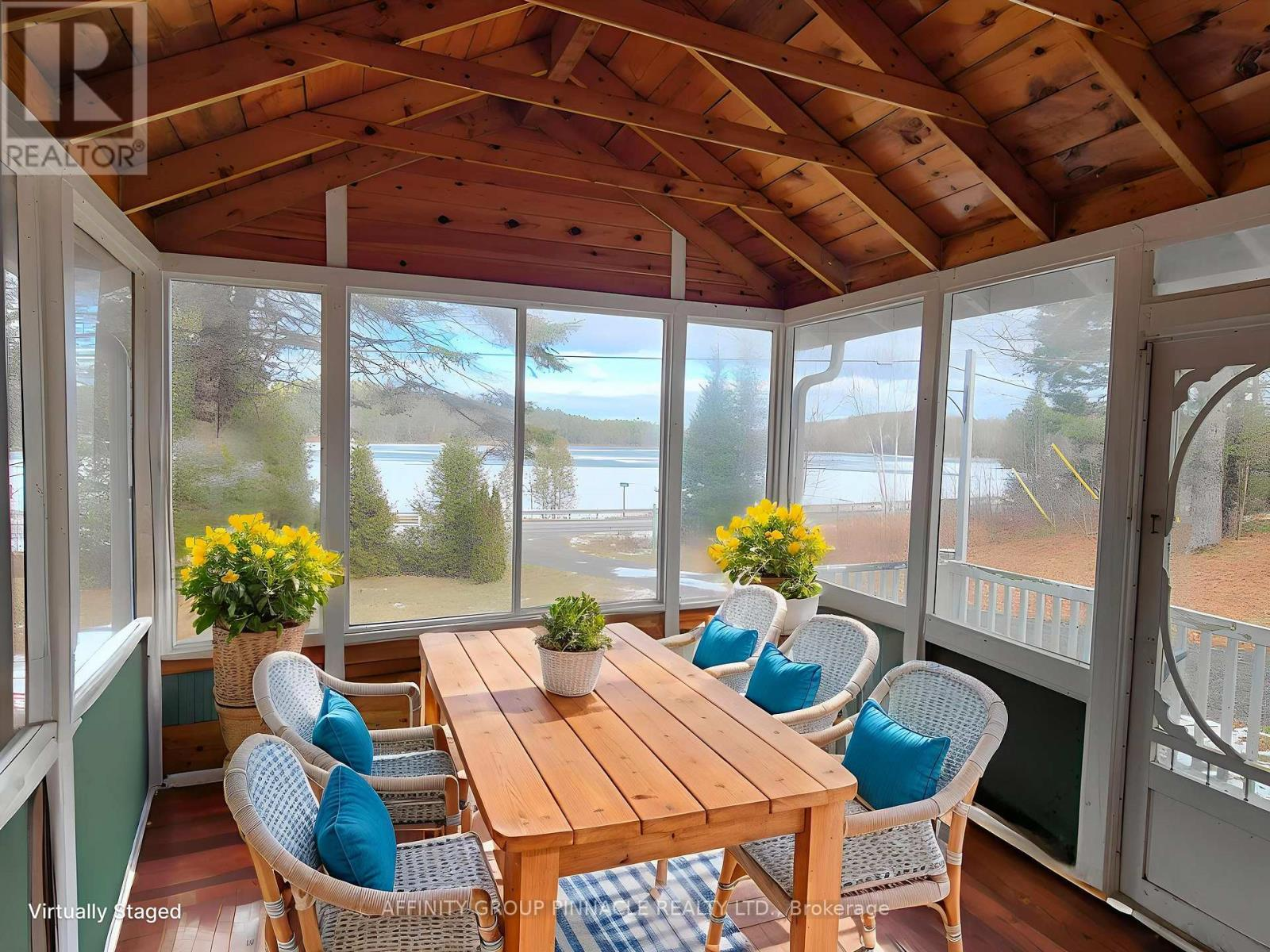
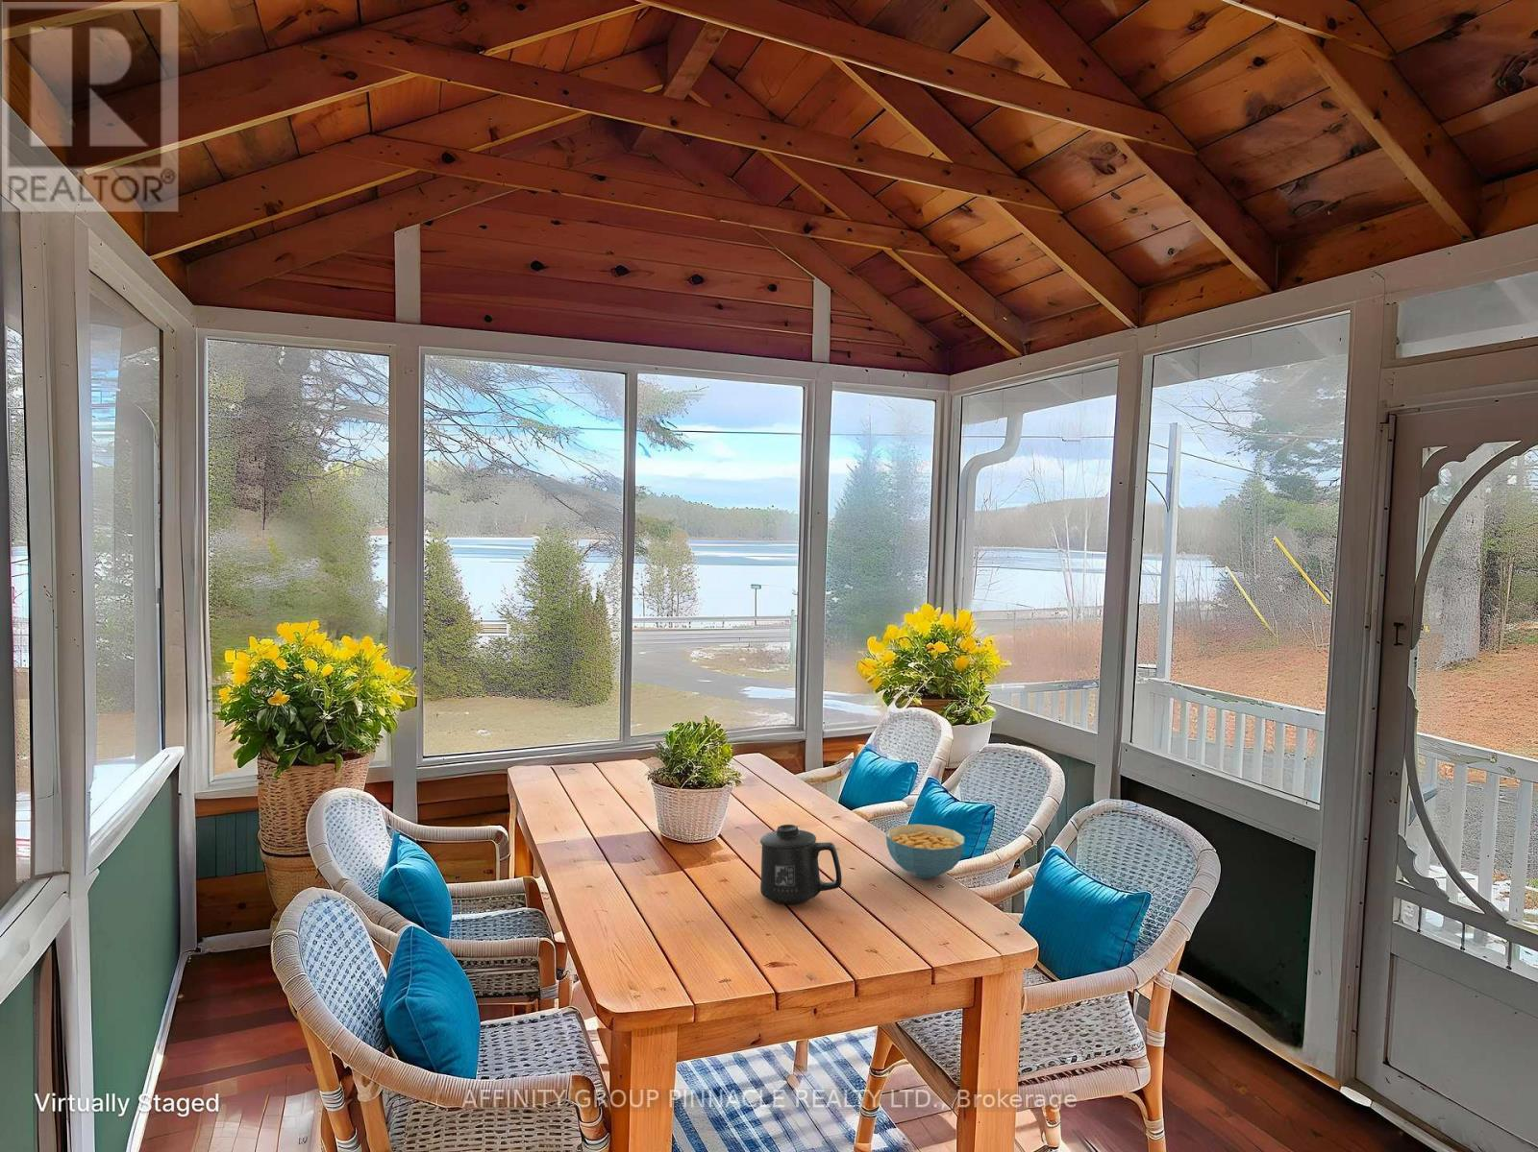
+ mug [759,824,843,905]
+ cereal bowl [885,823,966,880]
